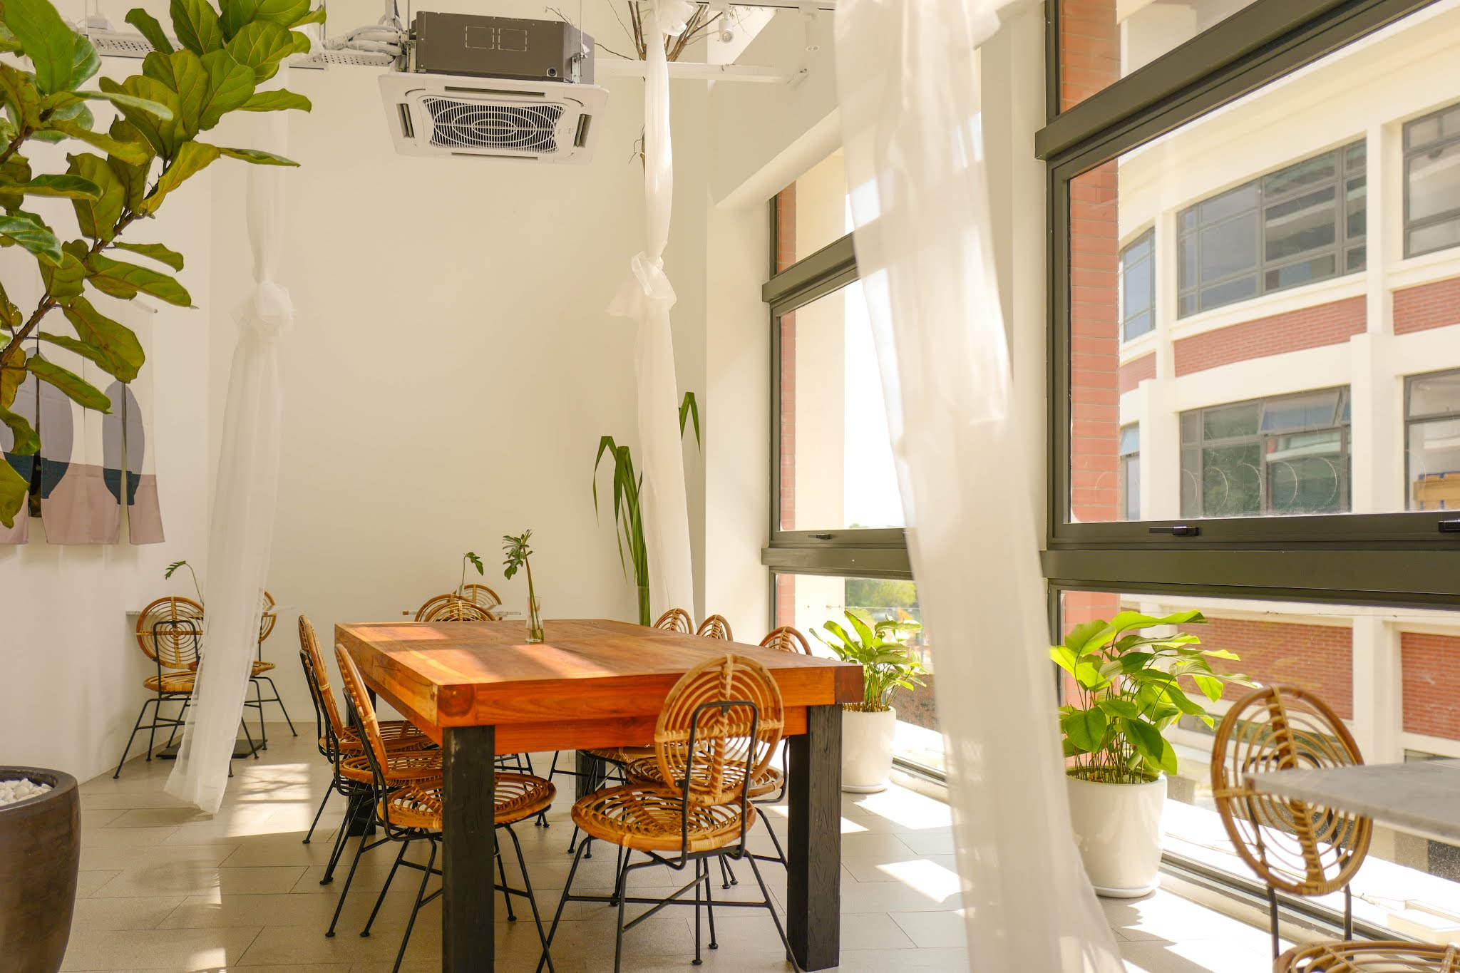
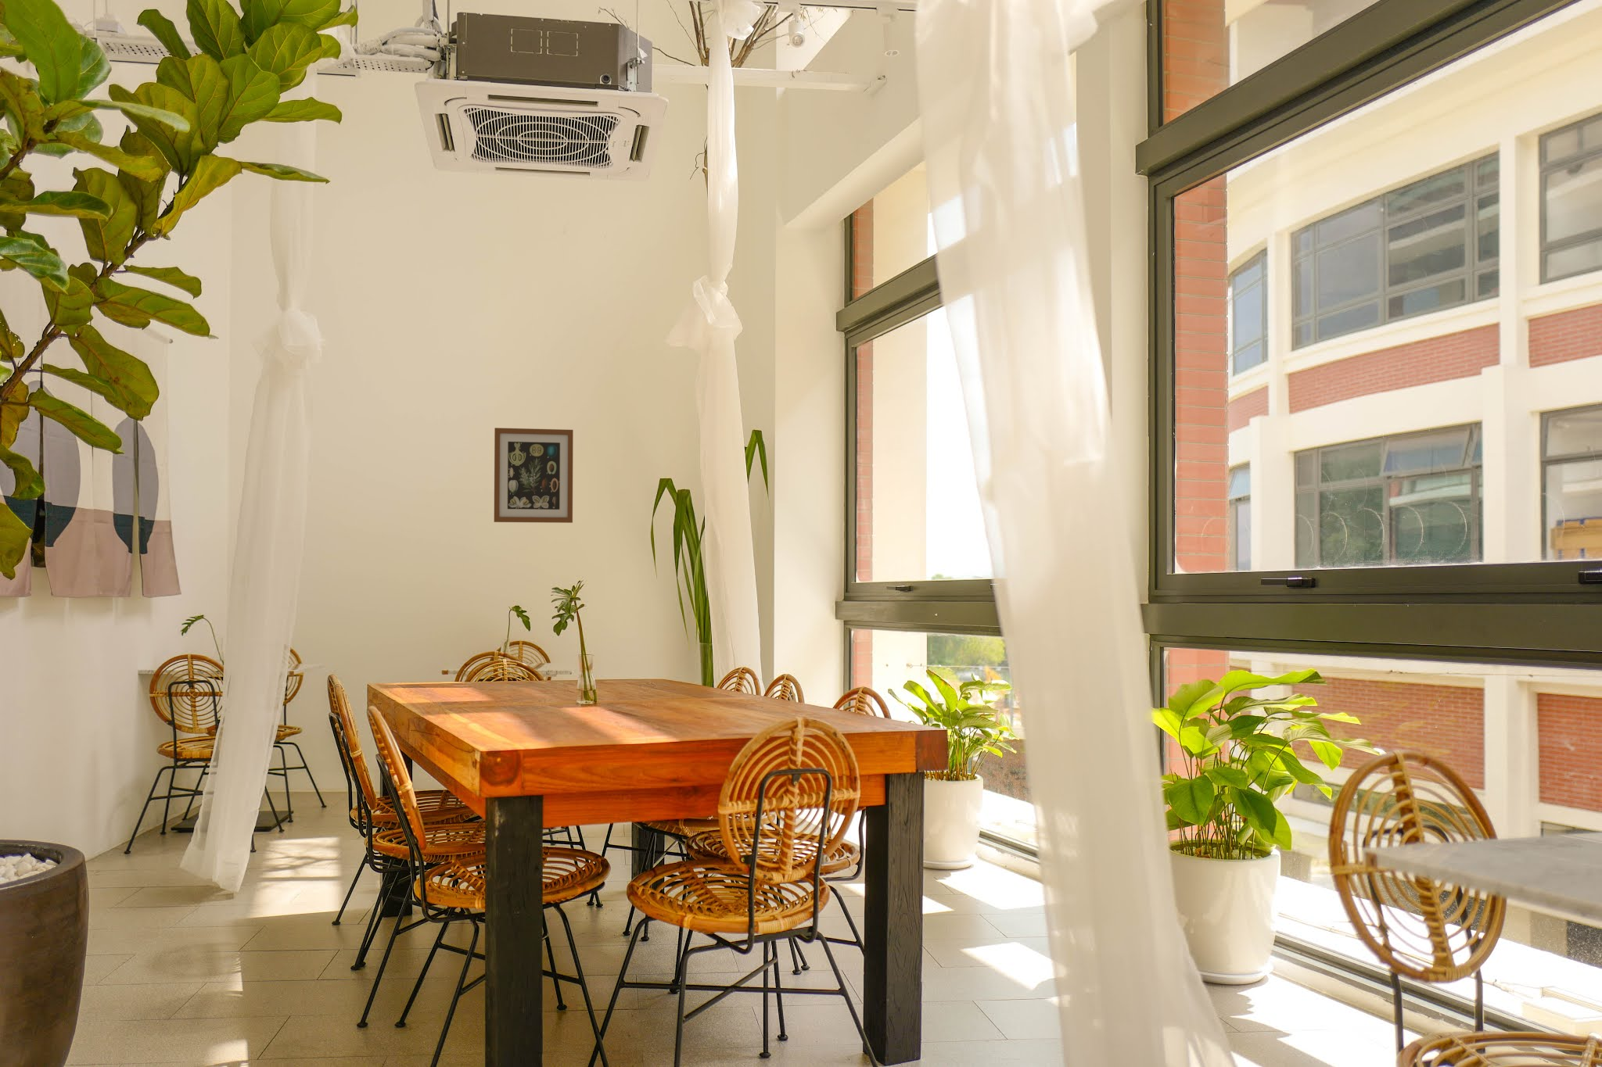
+ wall art [493,426,574,524]
